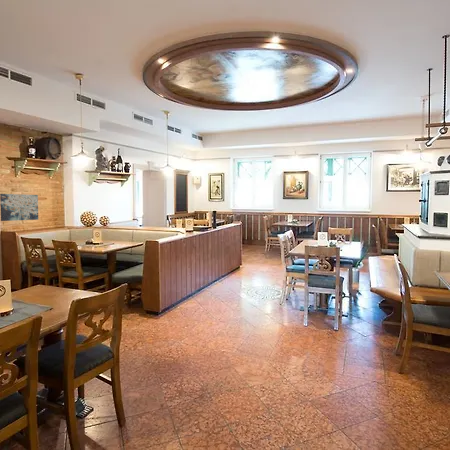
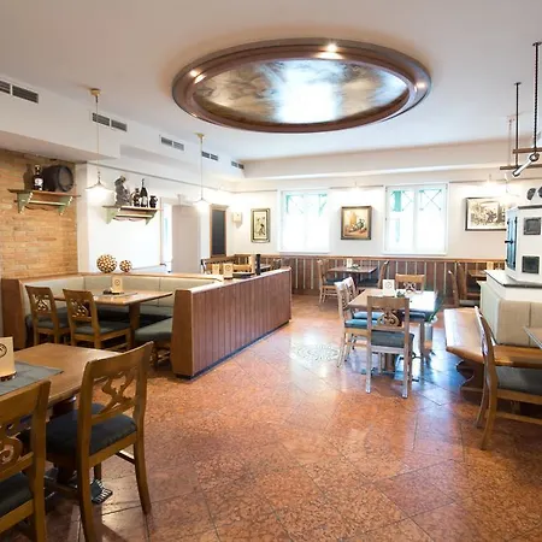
- wall art [0,193,39,222]
